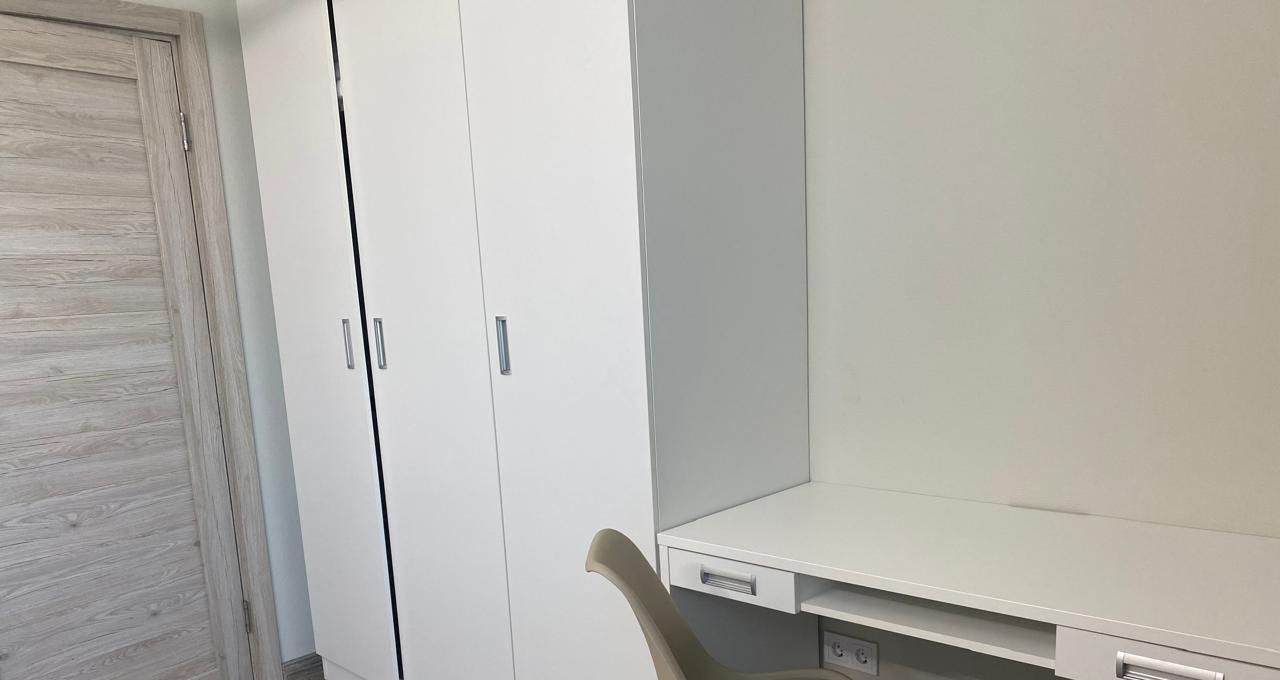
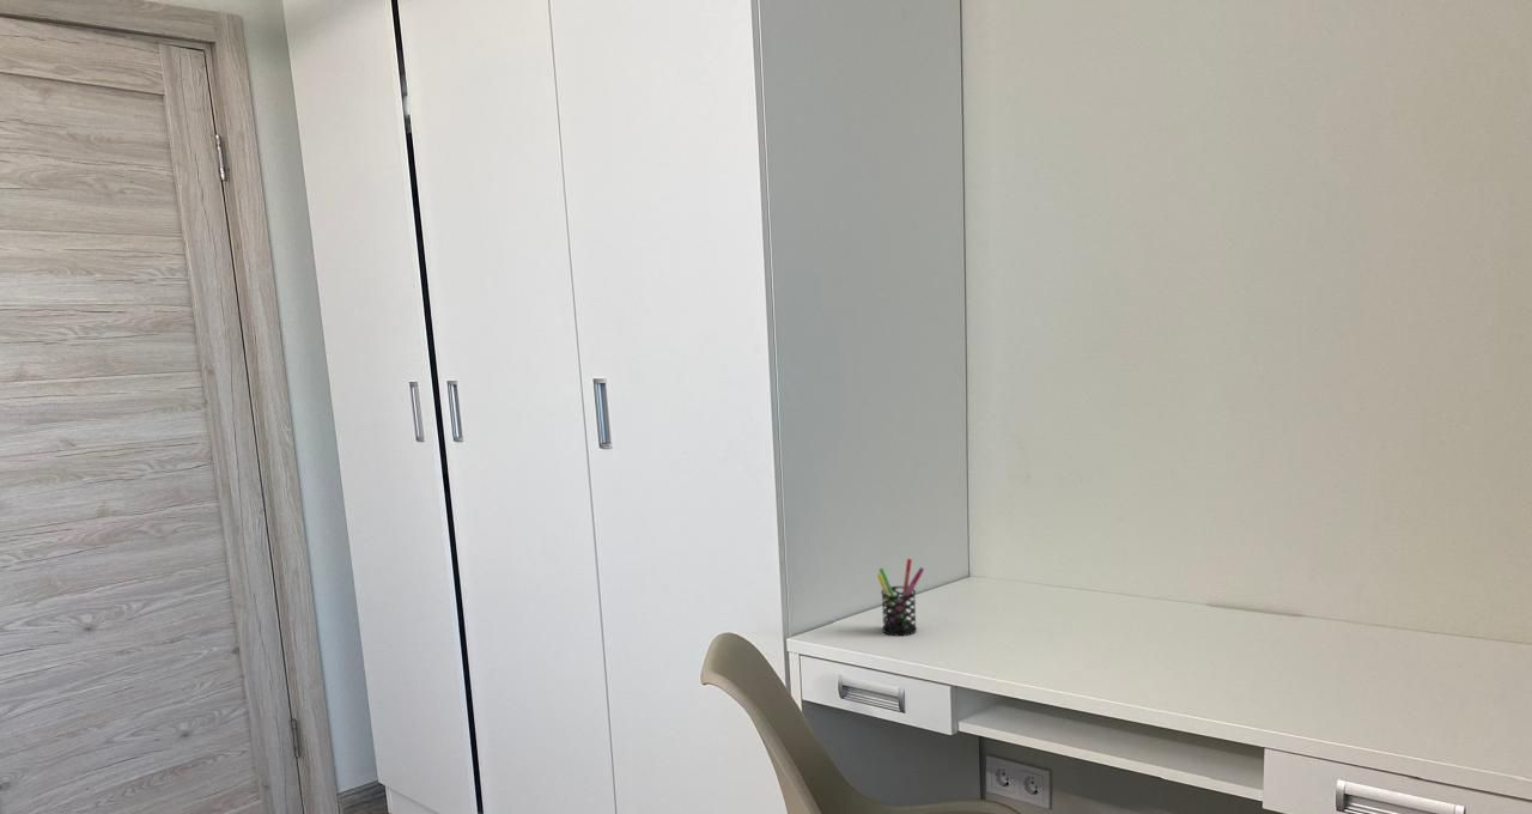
+ pen holder [876,558,925,637]
